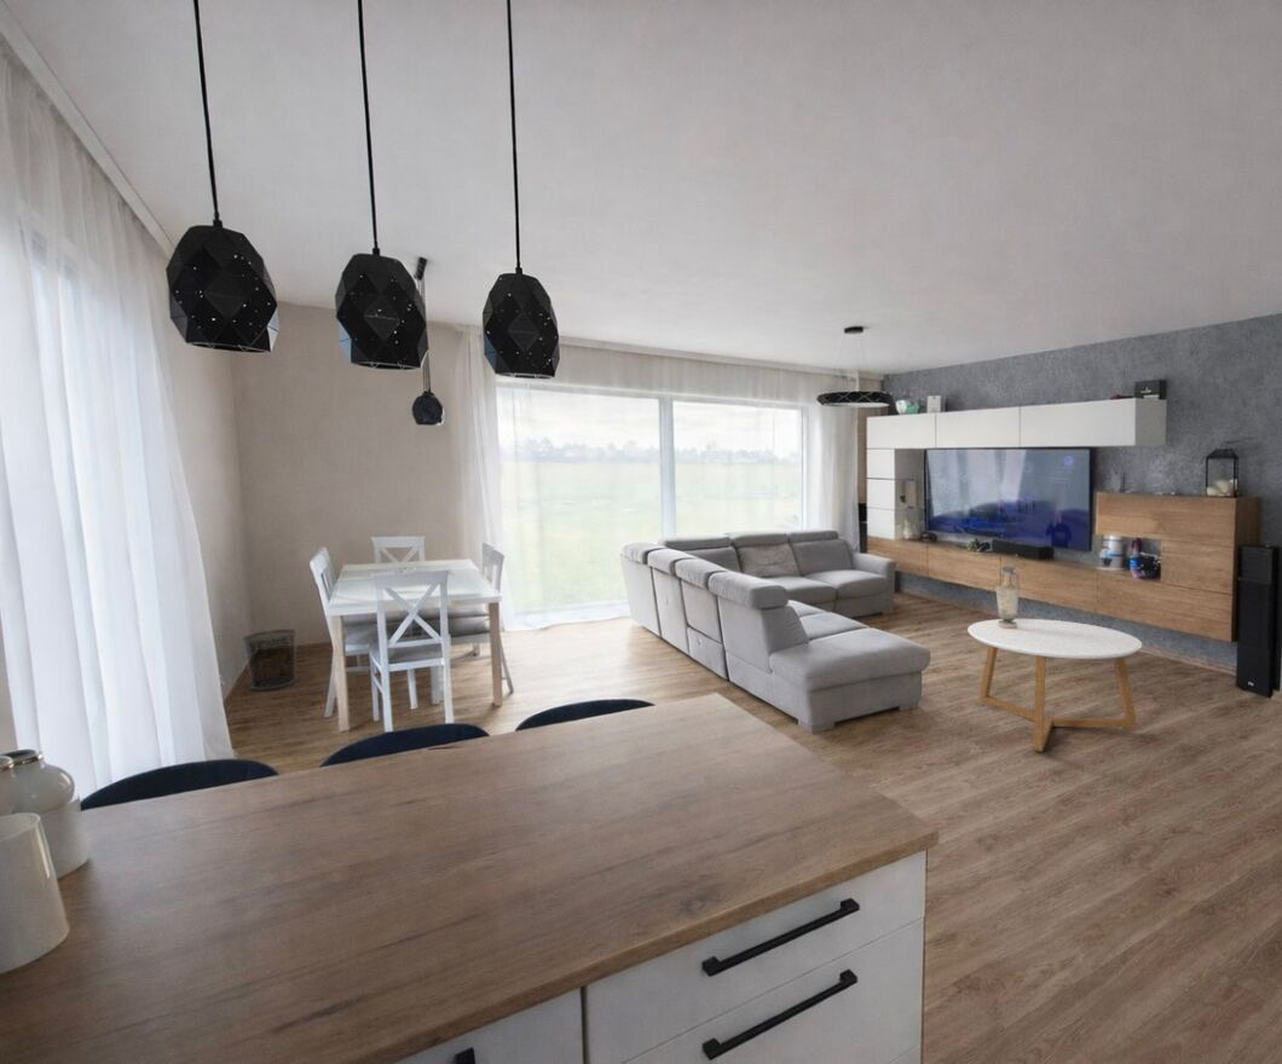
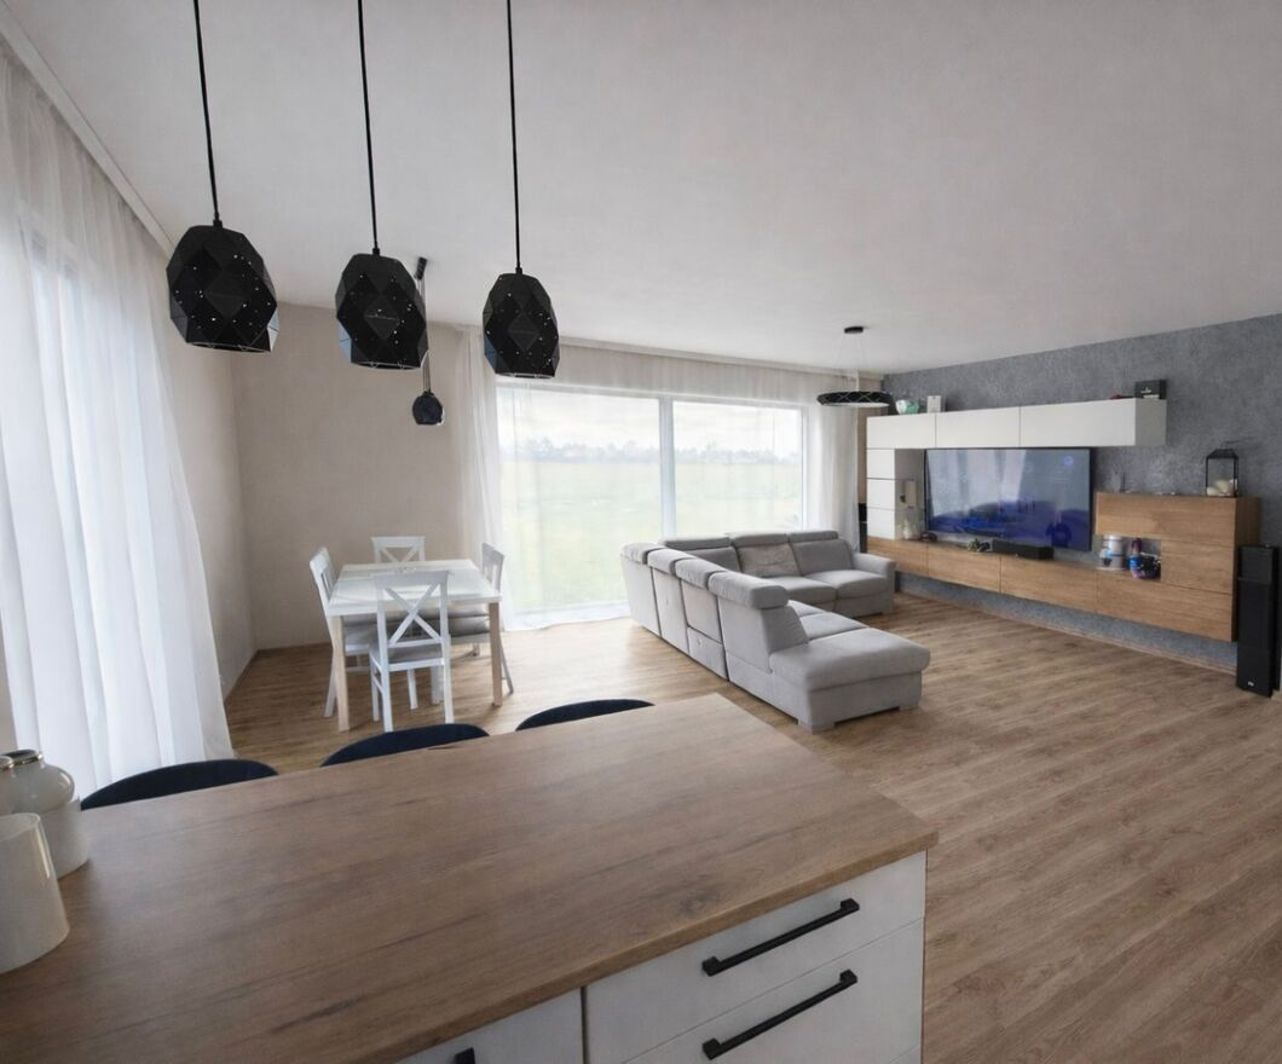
- waste bin [241,628,298,692]
- coffee table [966,618,1143,753]
- vase [994,565,1021,629]
